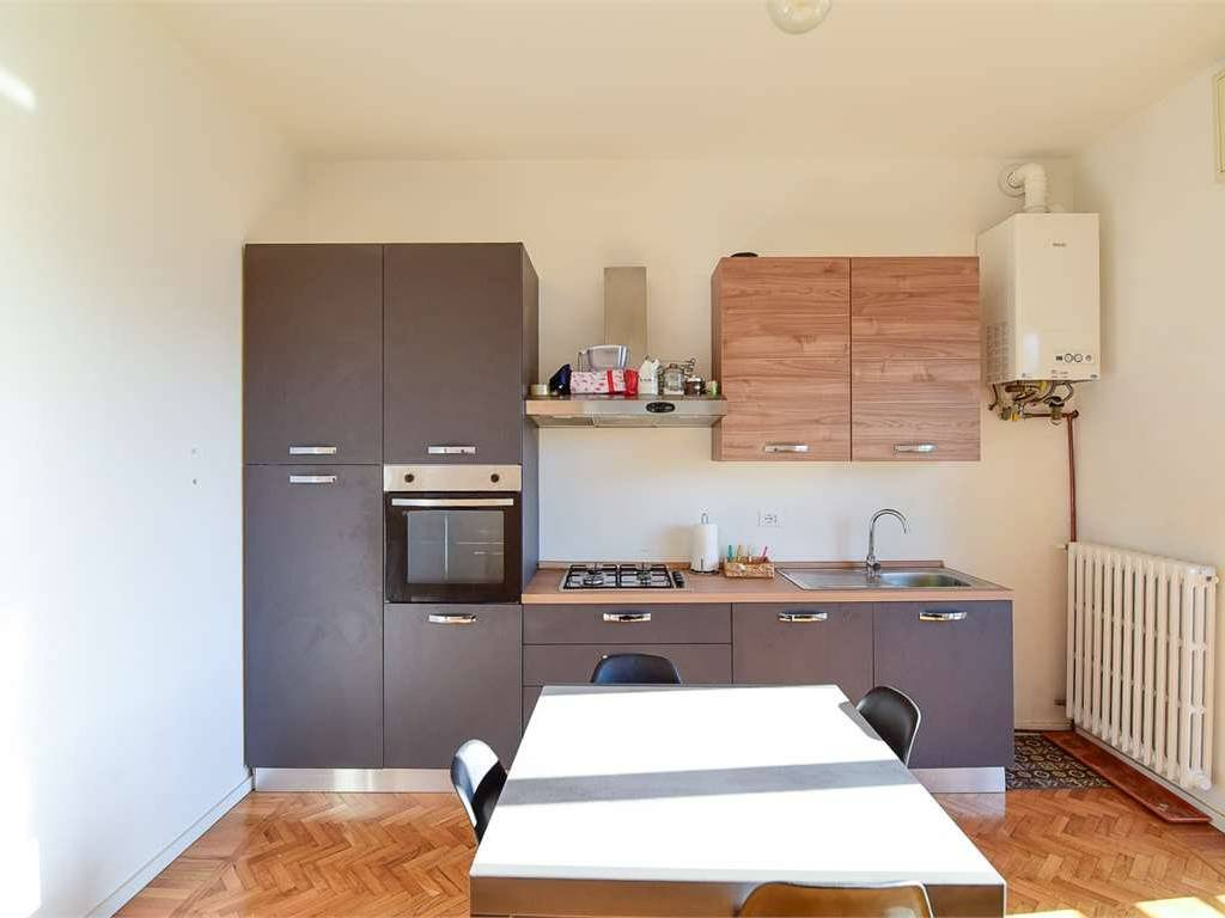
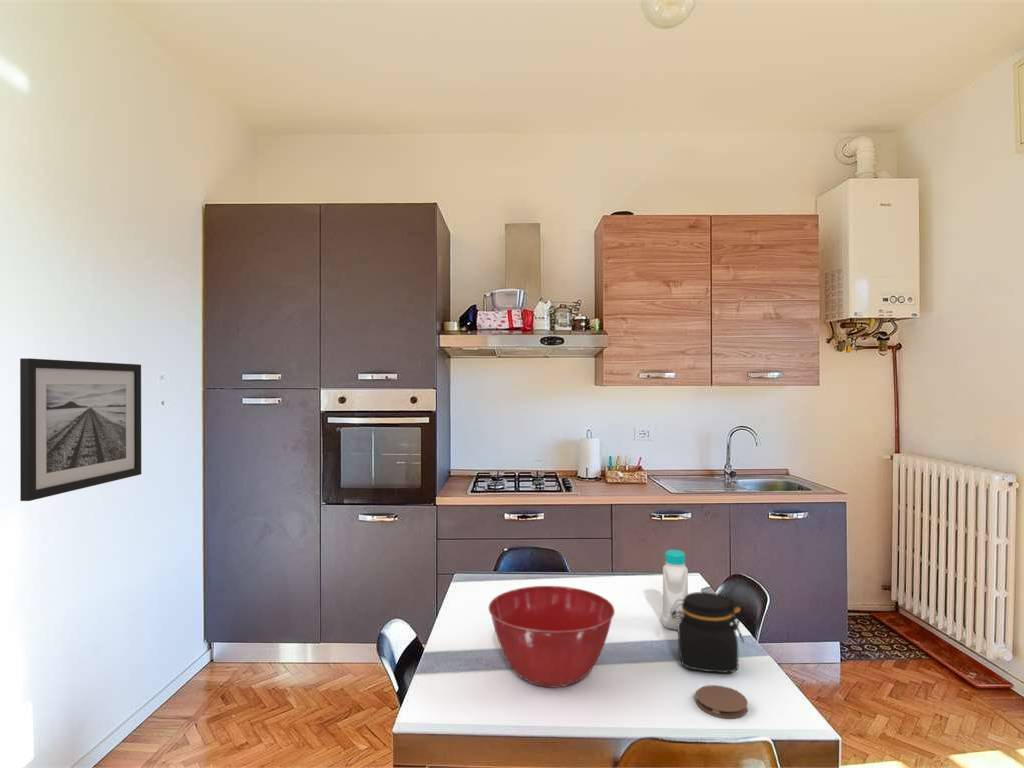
+ jar [670,591,745,674]
+ bottle [661,549,689,631]
+ coaster [695,684,749,720]
+ wall art [19,357,142,502]
+ mixing bowl [488,585,616,689]
